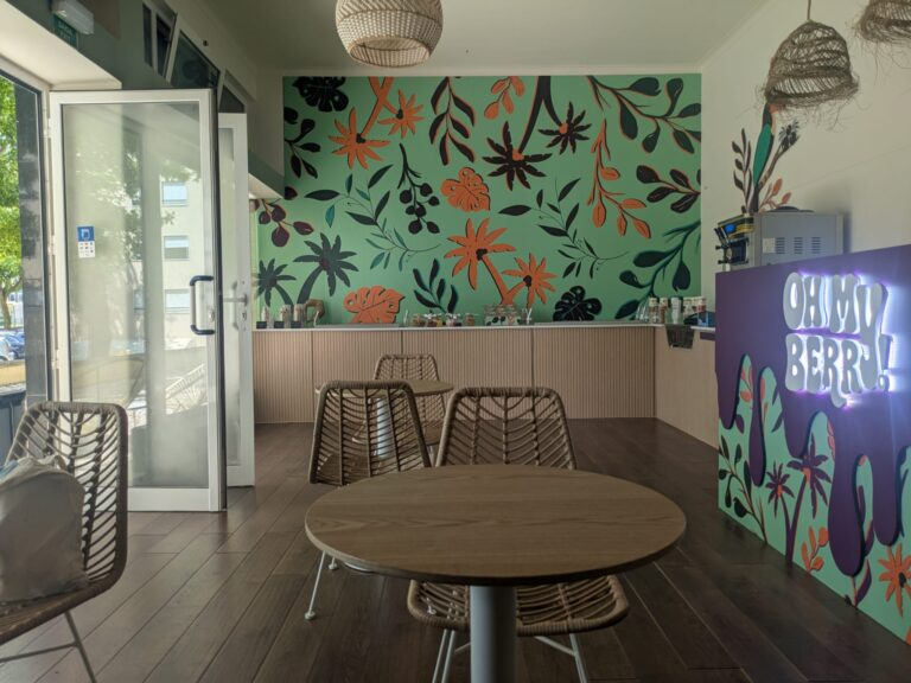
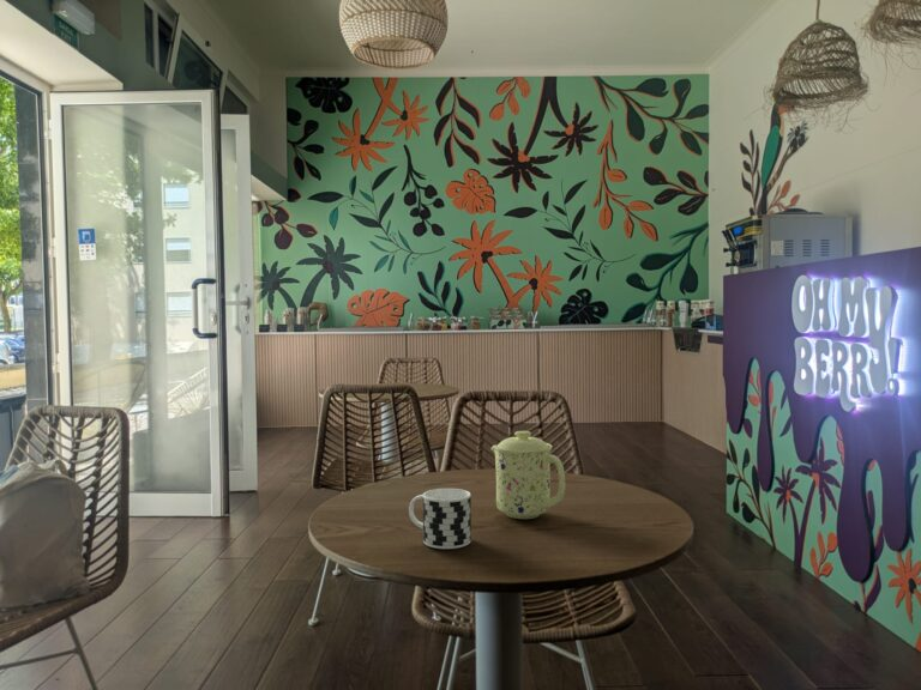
+ mug [490,430,566,520]
+ cup [408,488,472,550]
